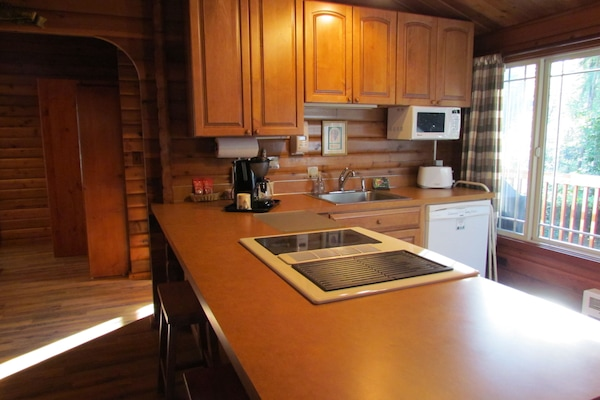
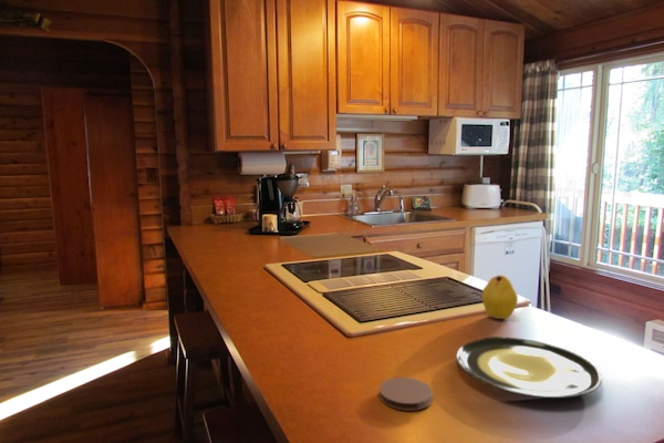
+ coaster [378,377,434,412]
+ fruit [480,274,519,320]
+ plate [455,336,603,400]
